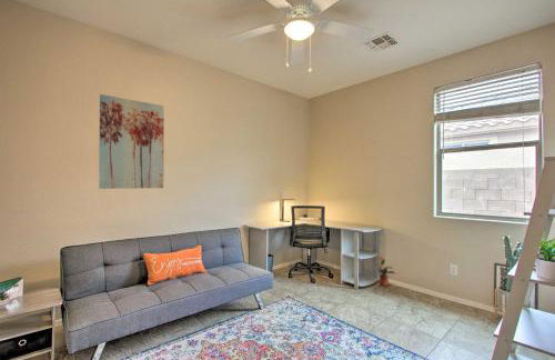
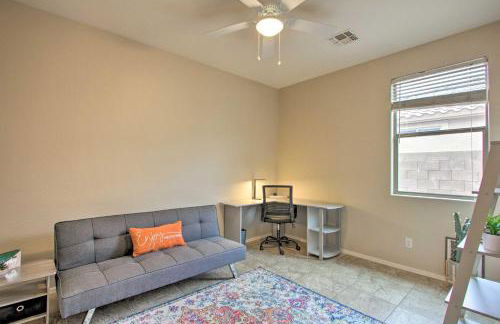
- potted plant [371,256,397,287]
- wall art [98,93,165,190]
